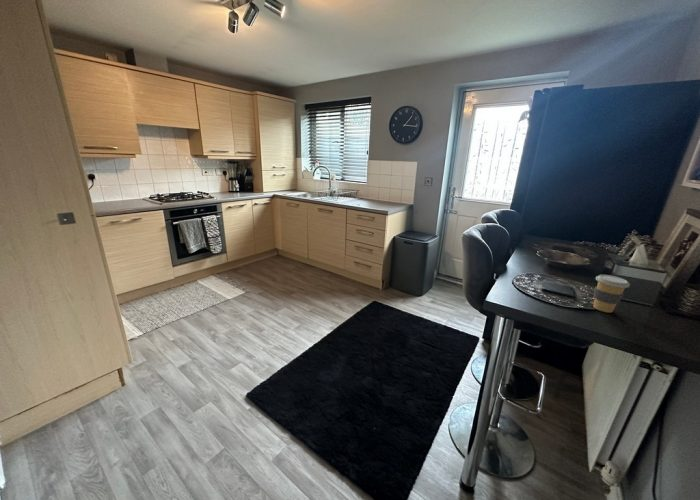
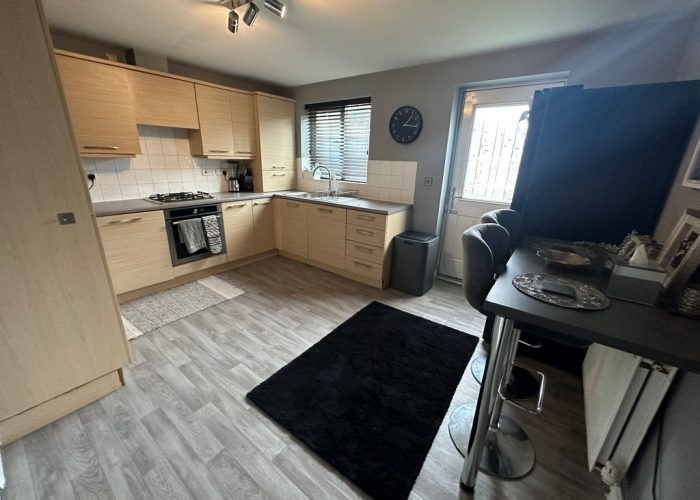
- coffee cup [592,274,631,313]
